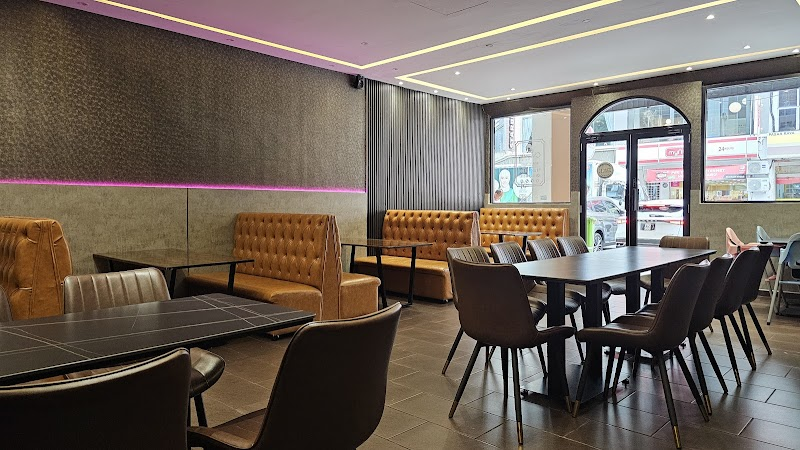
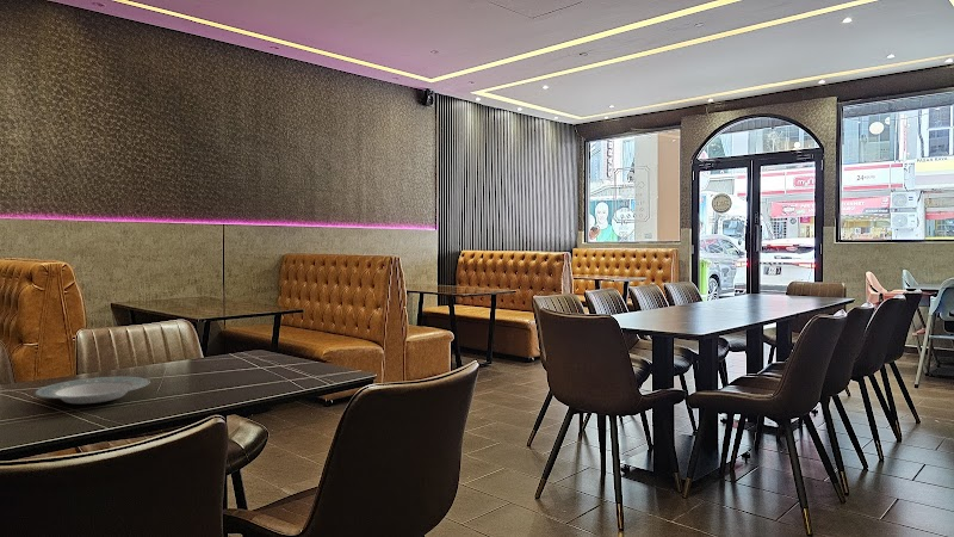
+ plate [33,375,151,405]
